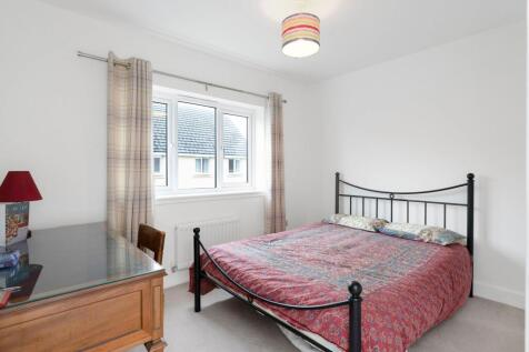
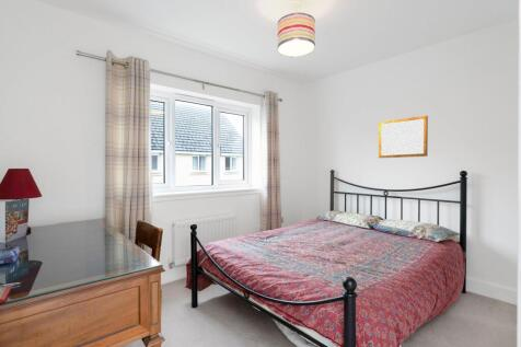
+ writing board [378,115,429,159]
